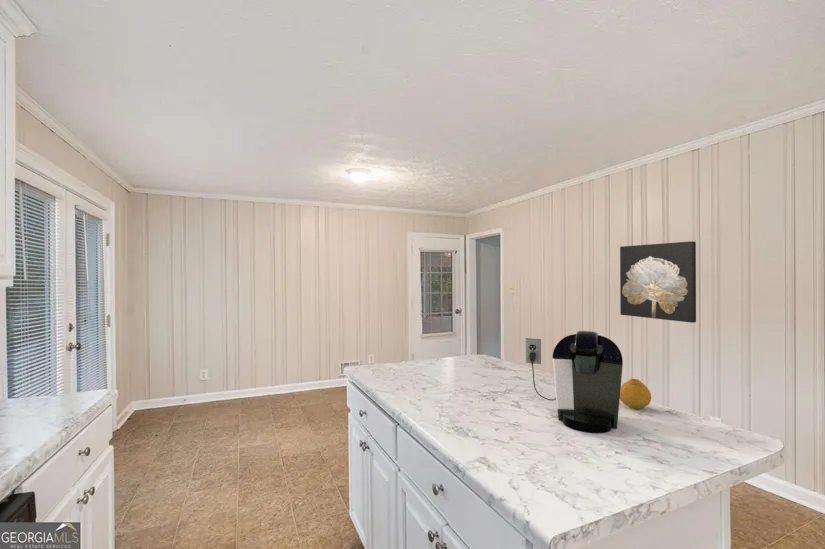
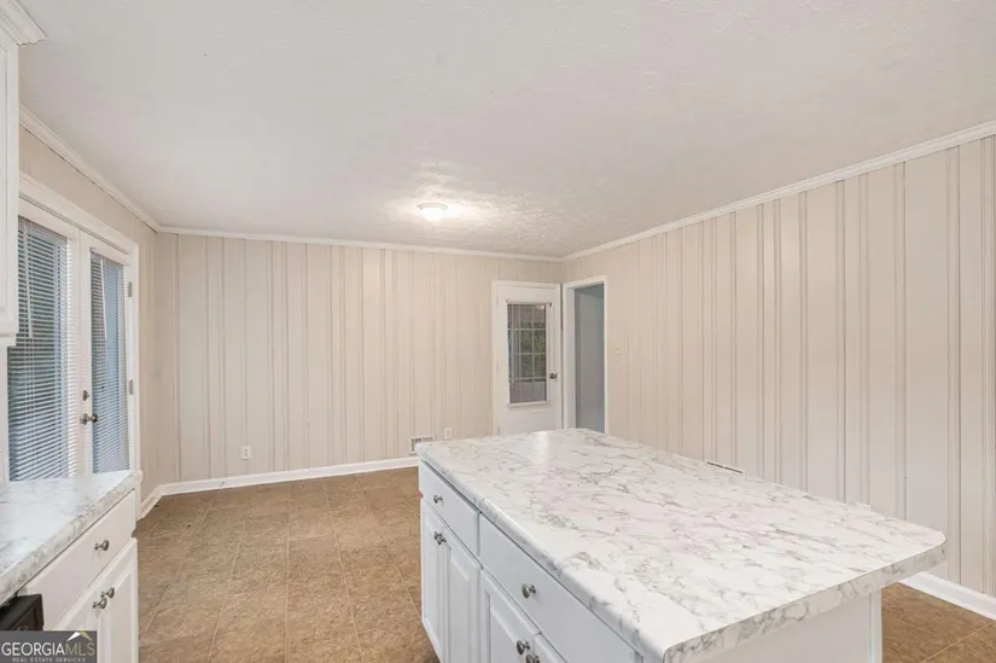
- wall art [619,240,697,324]
- fruit [620,378,652,410]
- coffee maker [524,330,624,434]
